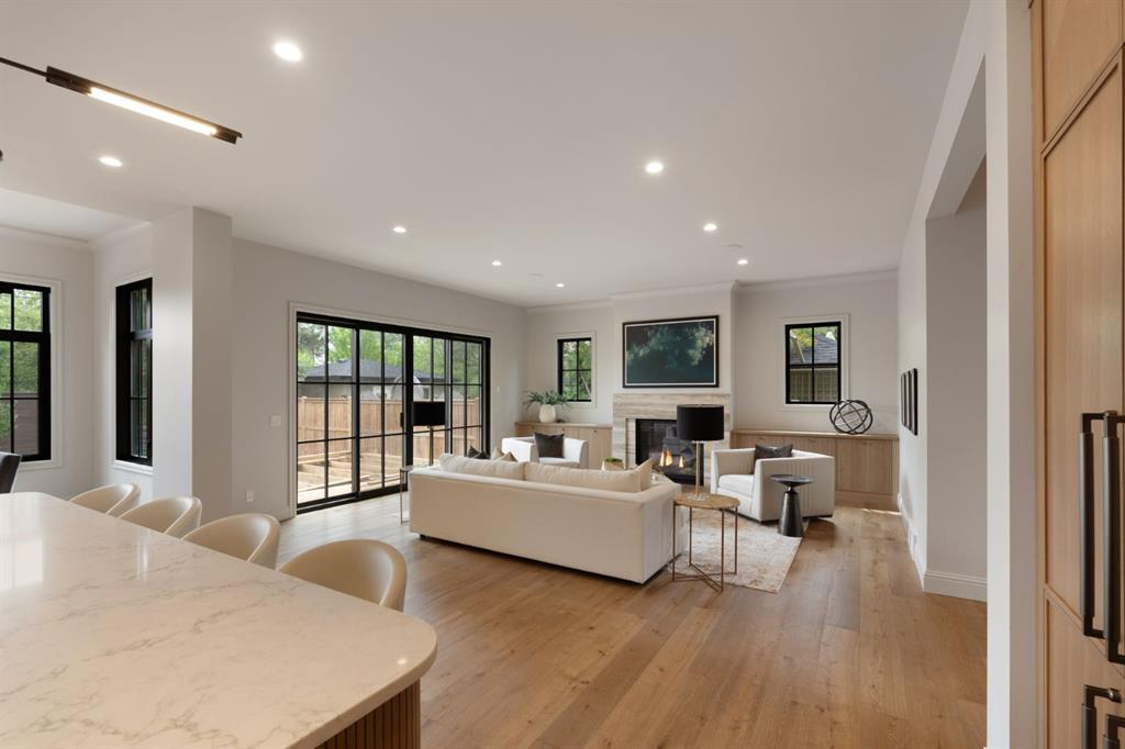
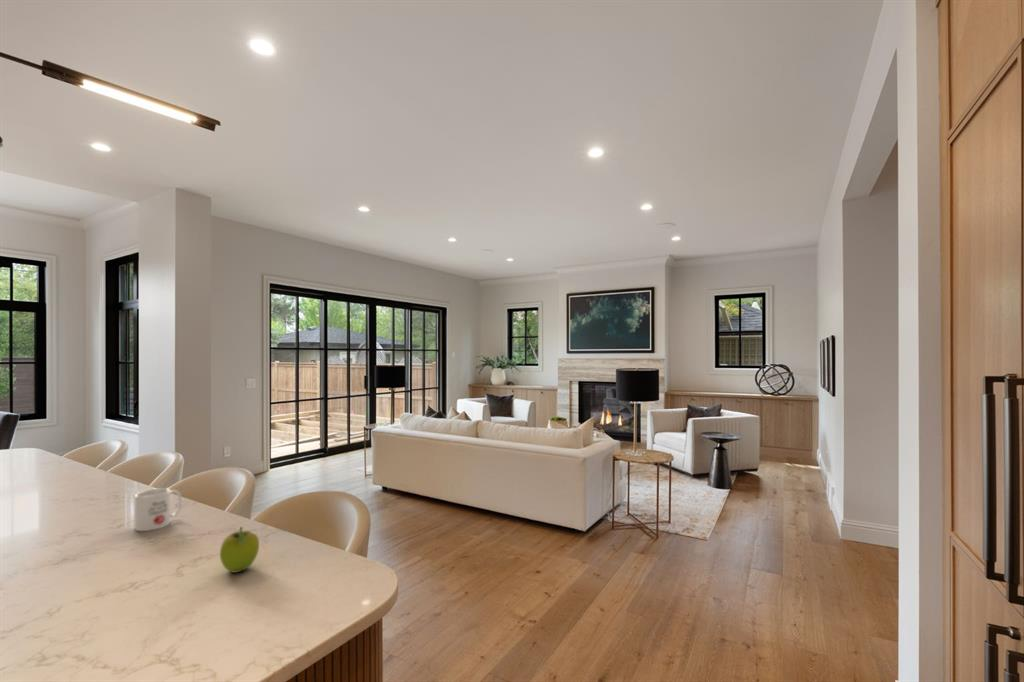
+ mug [134,487,183,532]
+ fruit [219,526,260,574]
